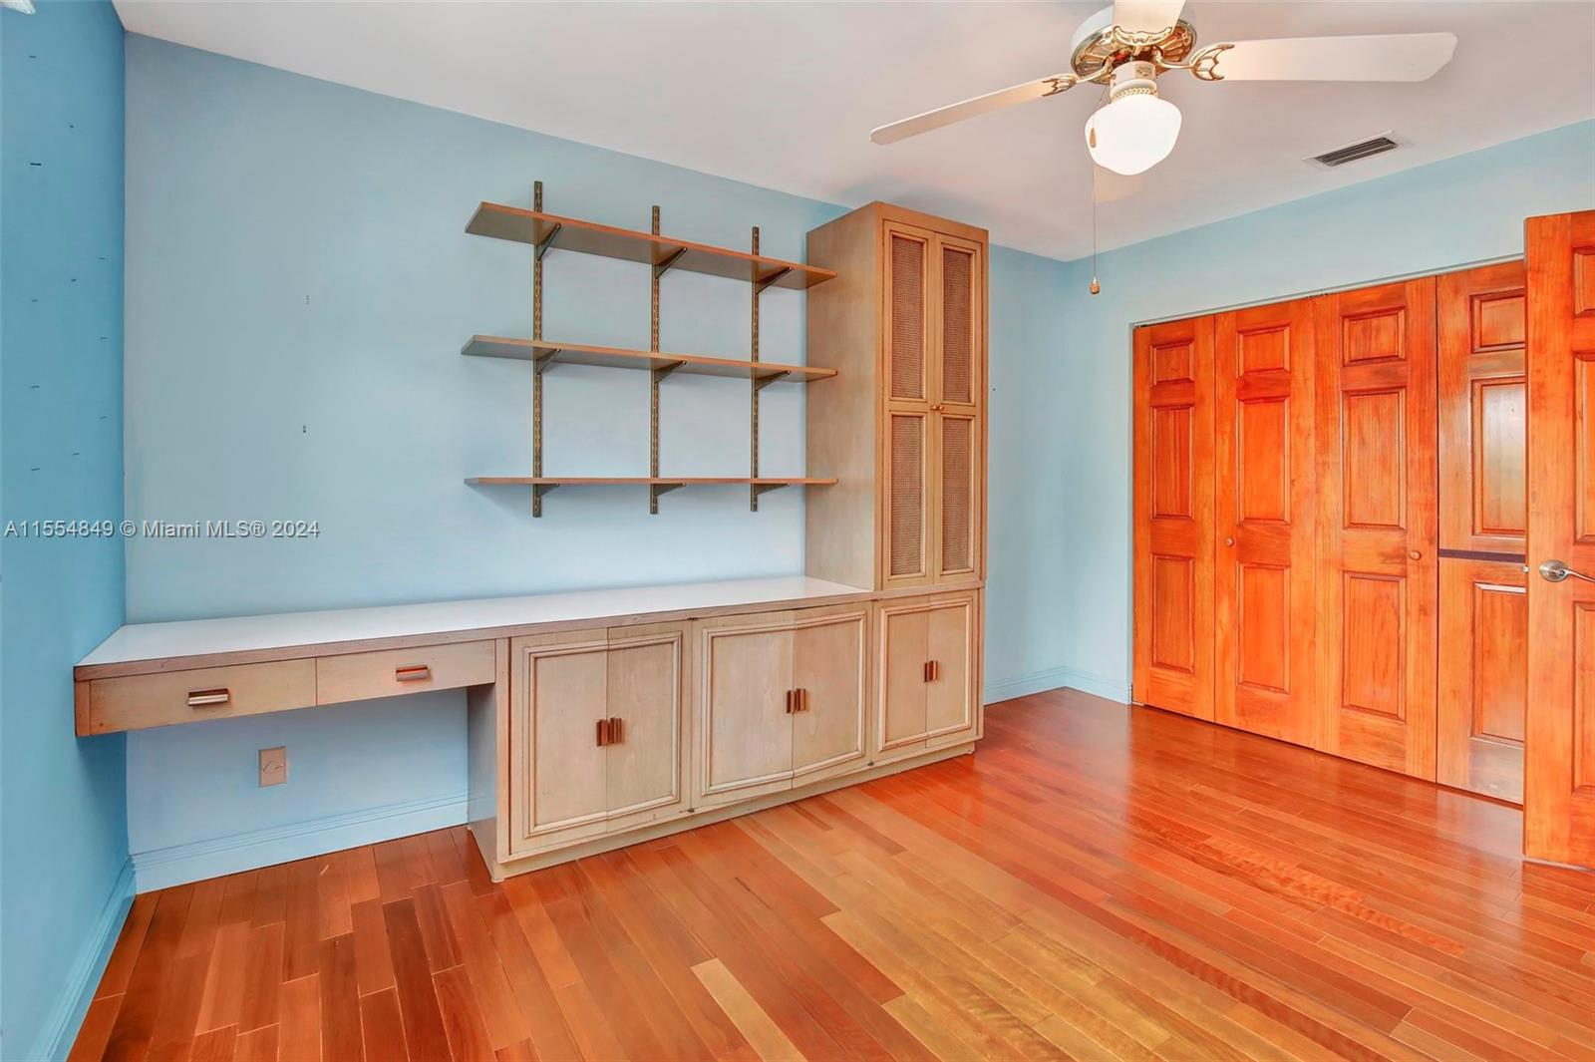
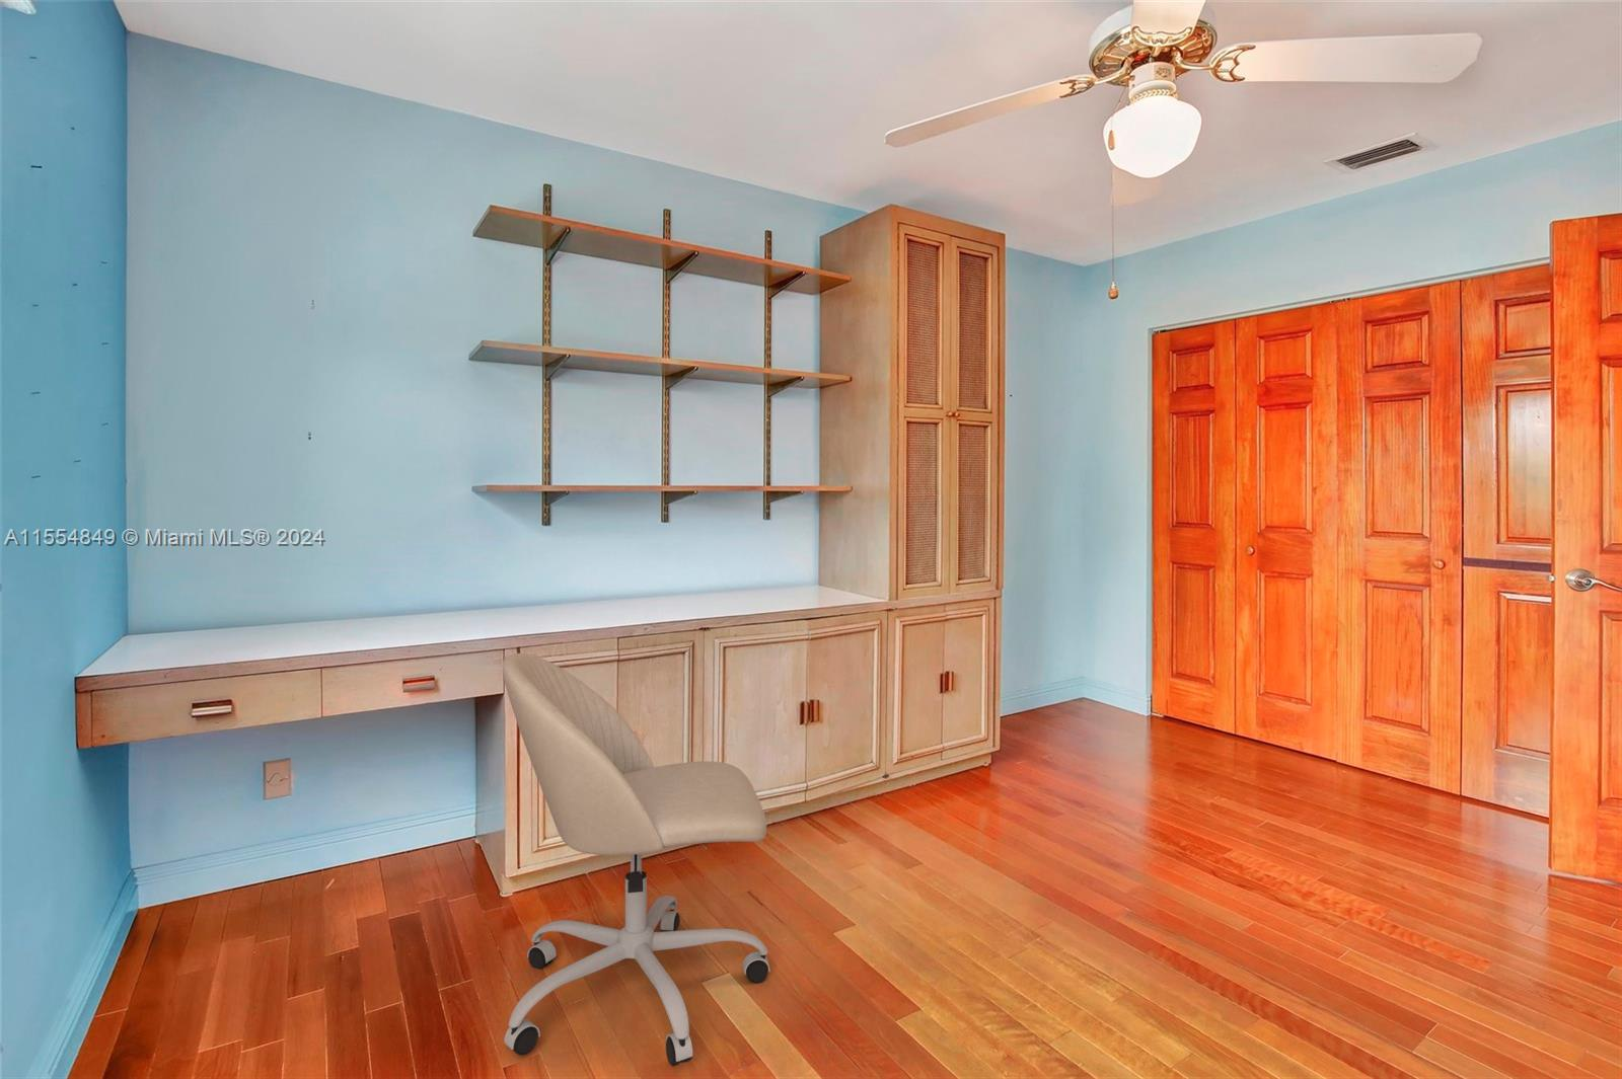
+ office chair [501,653,770,1067]
